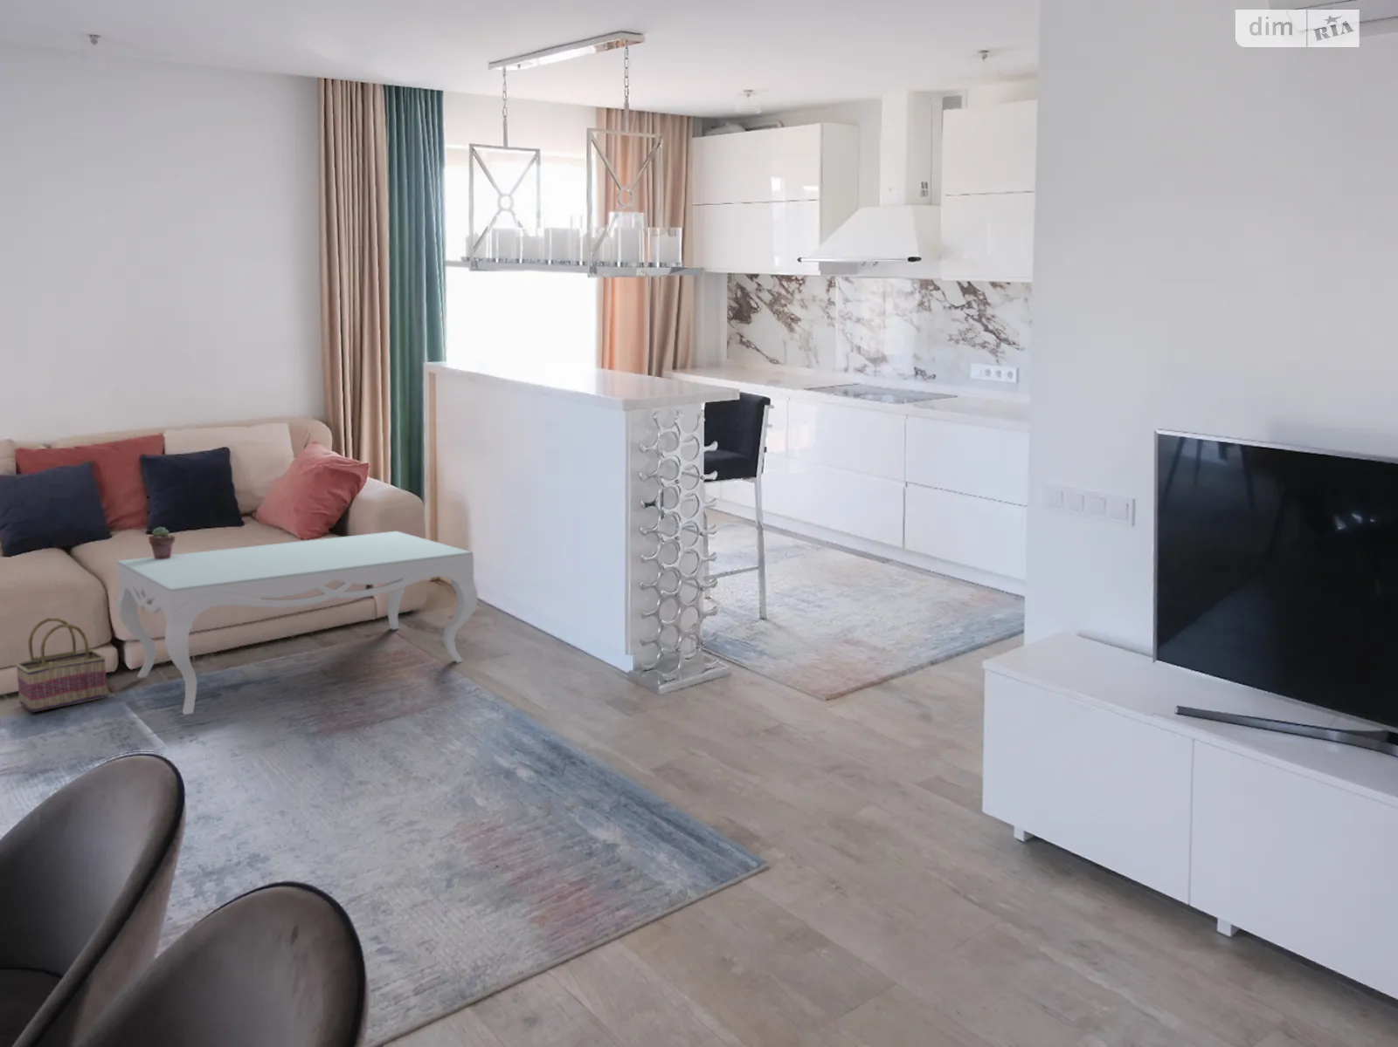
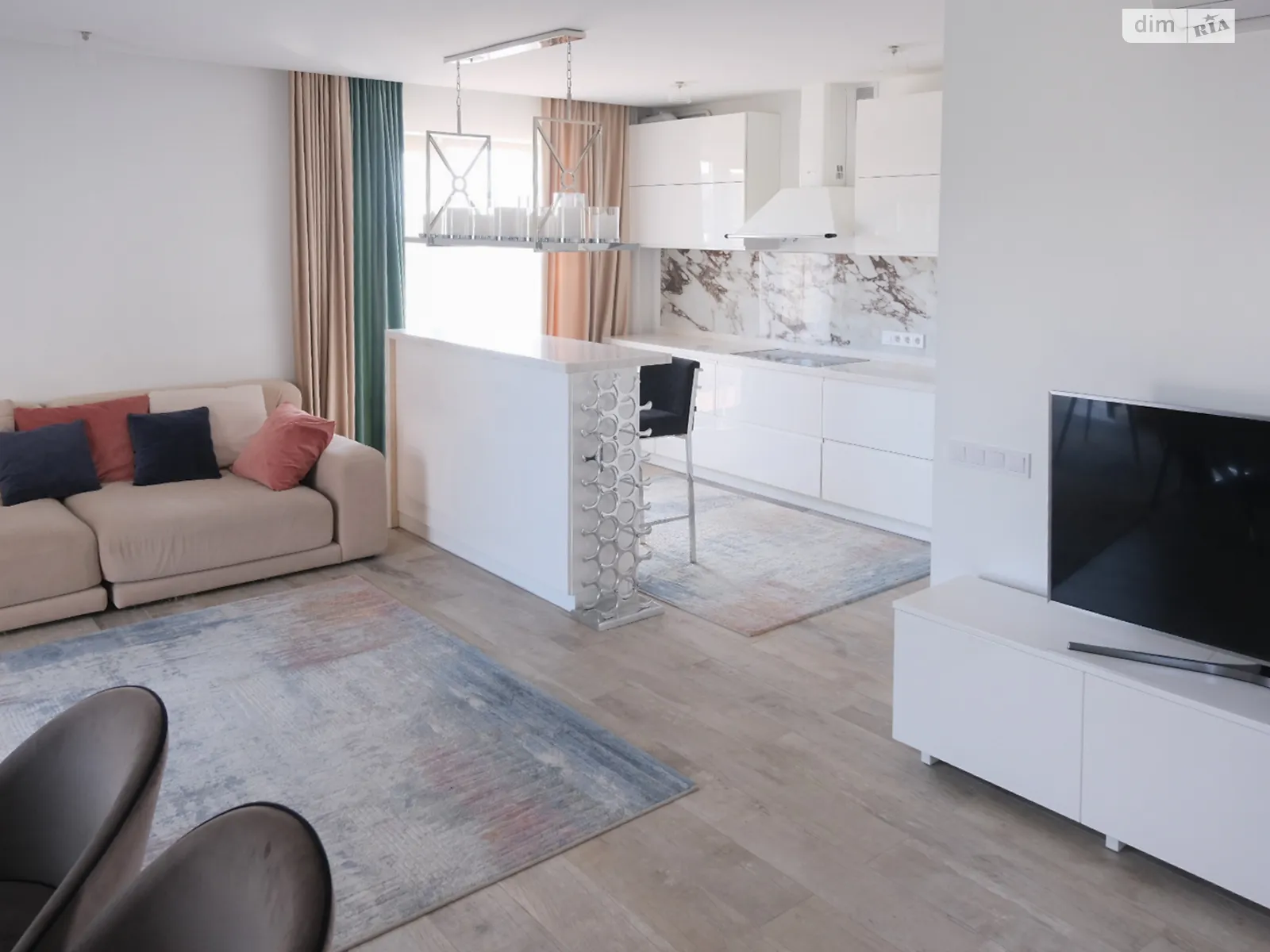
- basket [14,617,108,713]
- coffee table [116,530,479,716]
- potted succulent [148,526,176,560]
